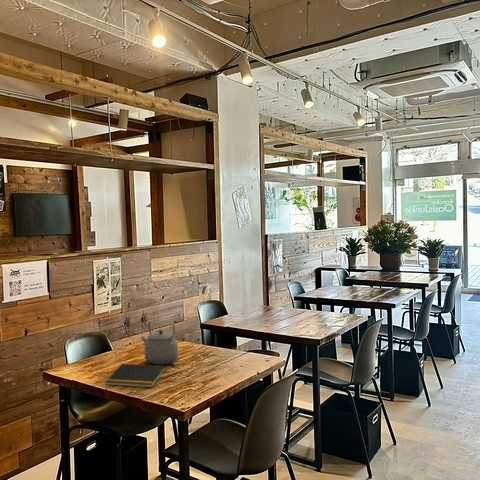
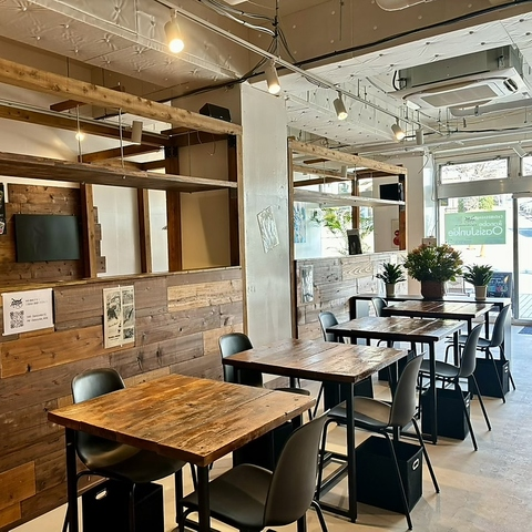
- tea kettle [140,319,179,366]
- notepad [104,363,167,389]
